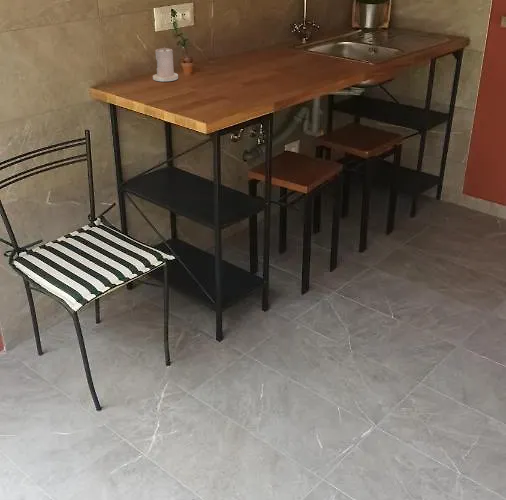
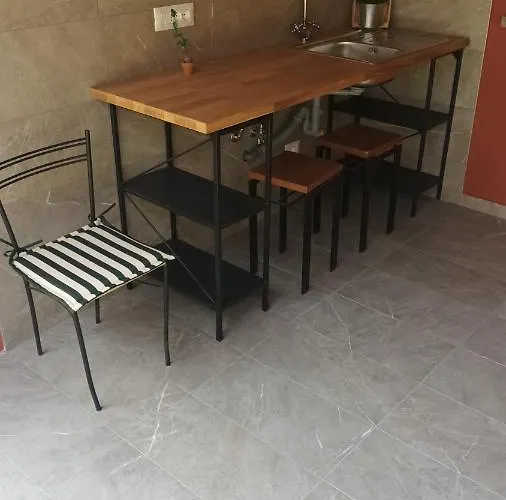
- candle [152,46,179,82]
